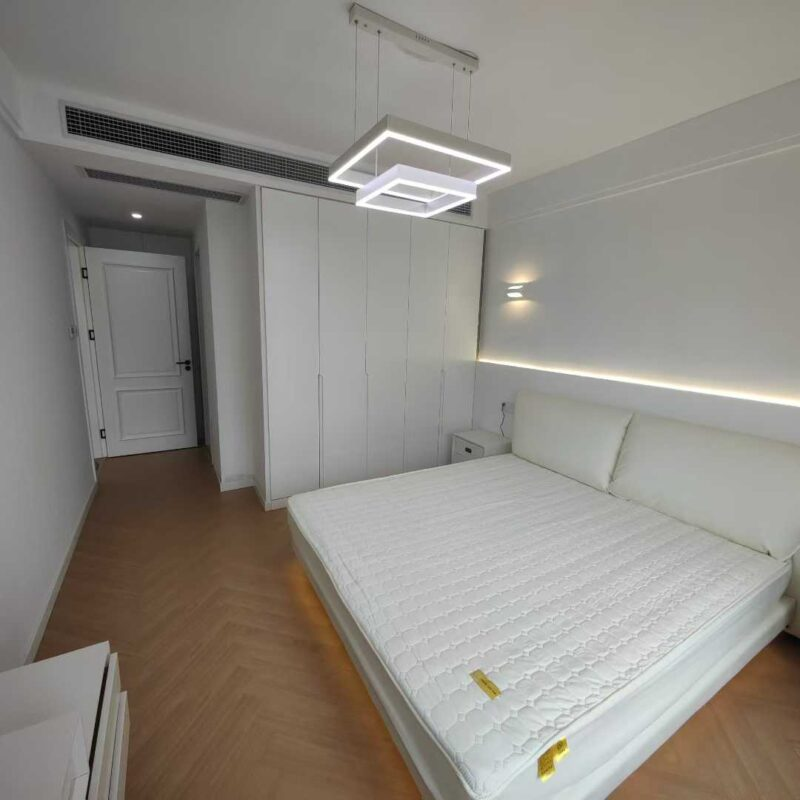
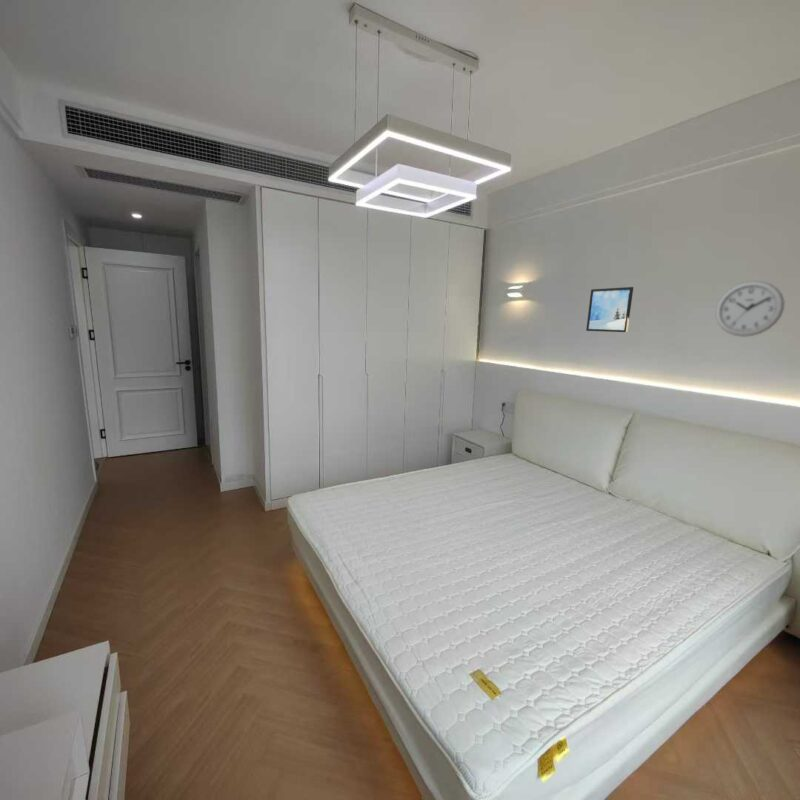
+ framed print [585,286,634,333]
+ wall clock [715,280,785,338]
